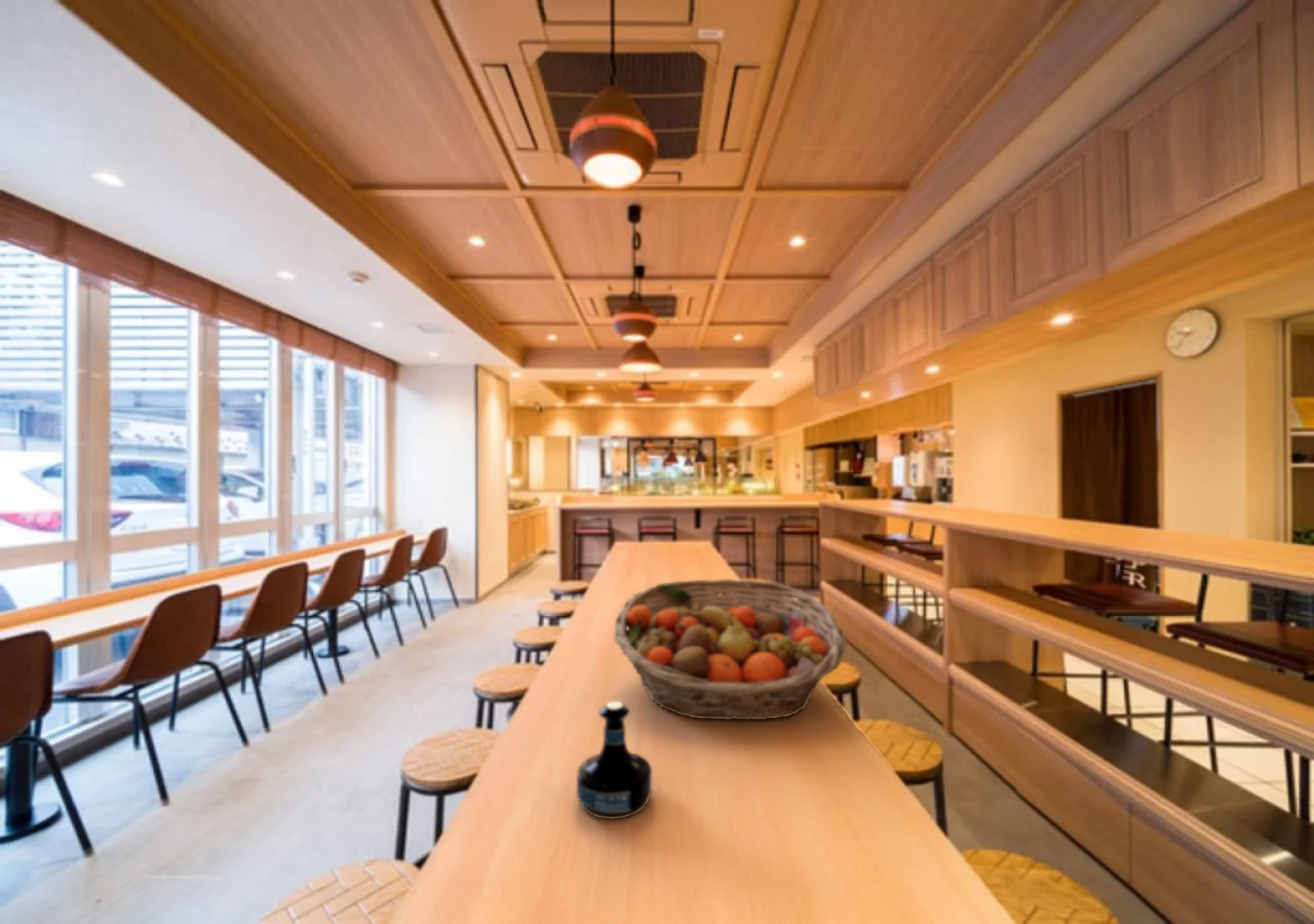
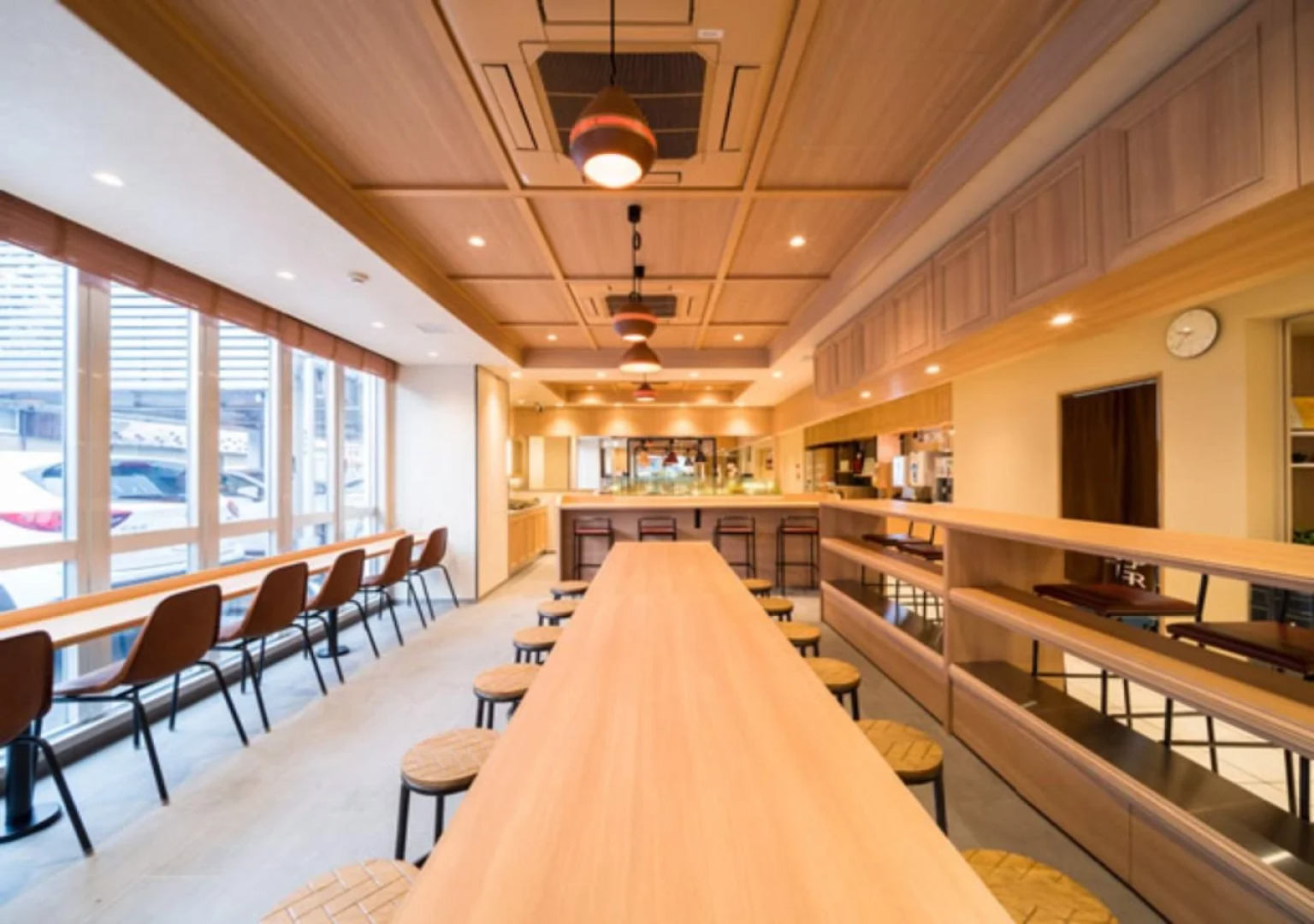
- fruit basket [613,578,847,720]
- tequila bottle [576,701,653,820]
